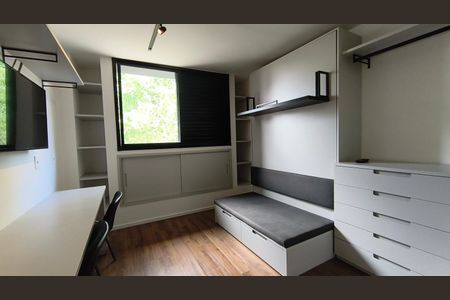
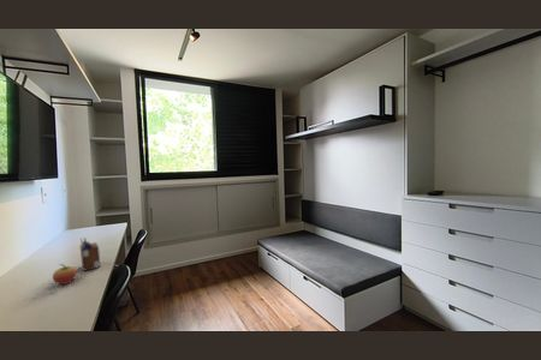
+ fruit [52,263,78,286]
+ desk organizer [79,236,101,272]
